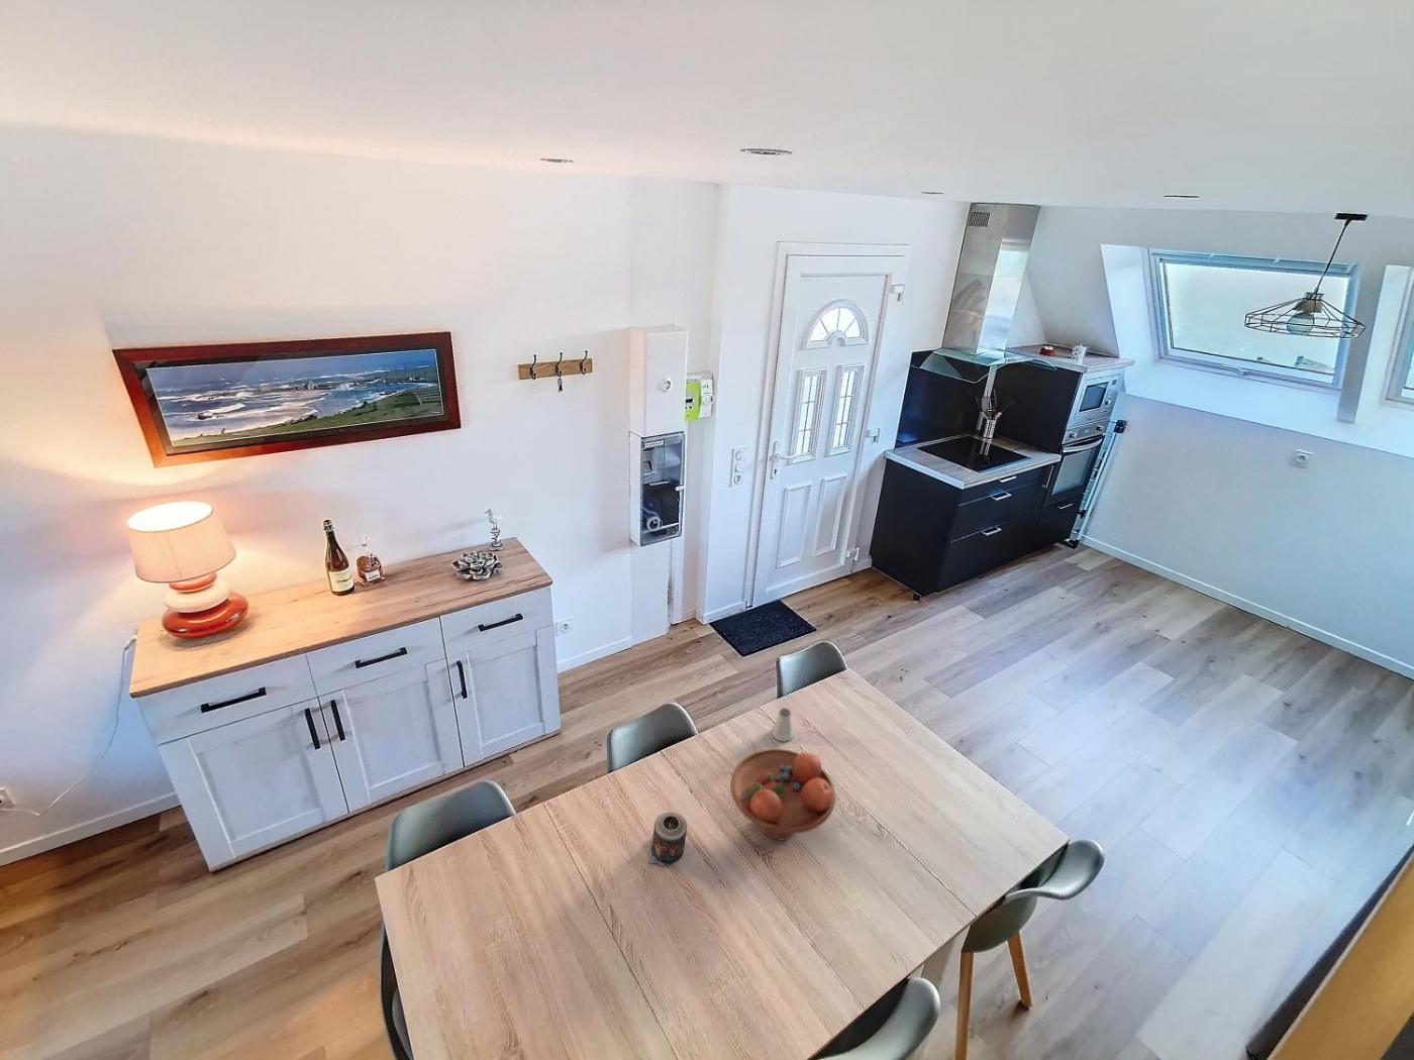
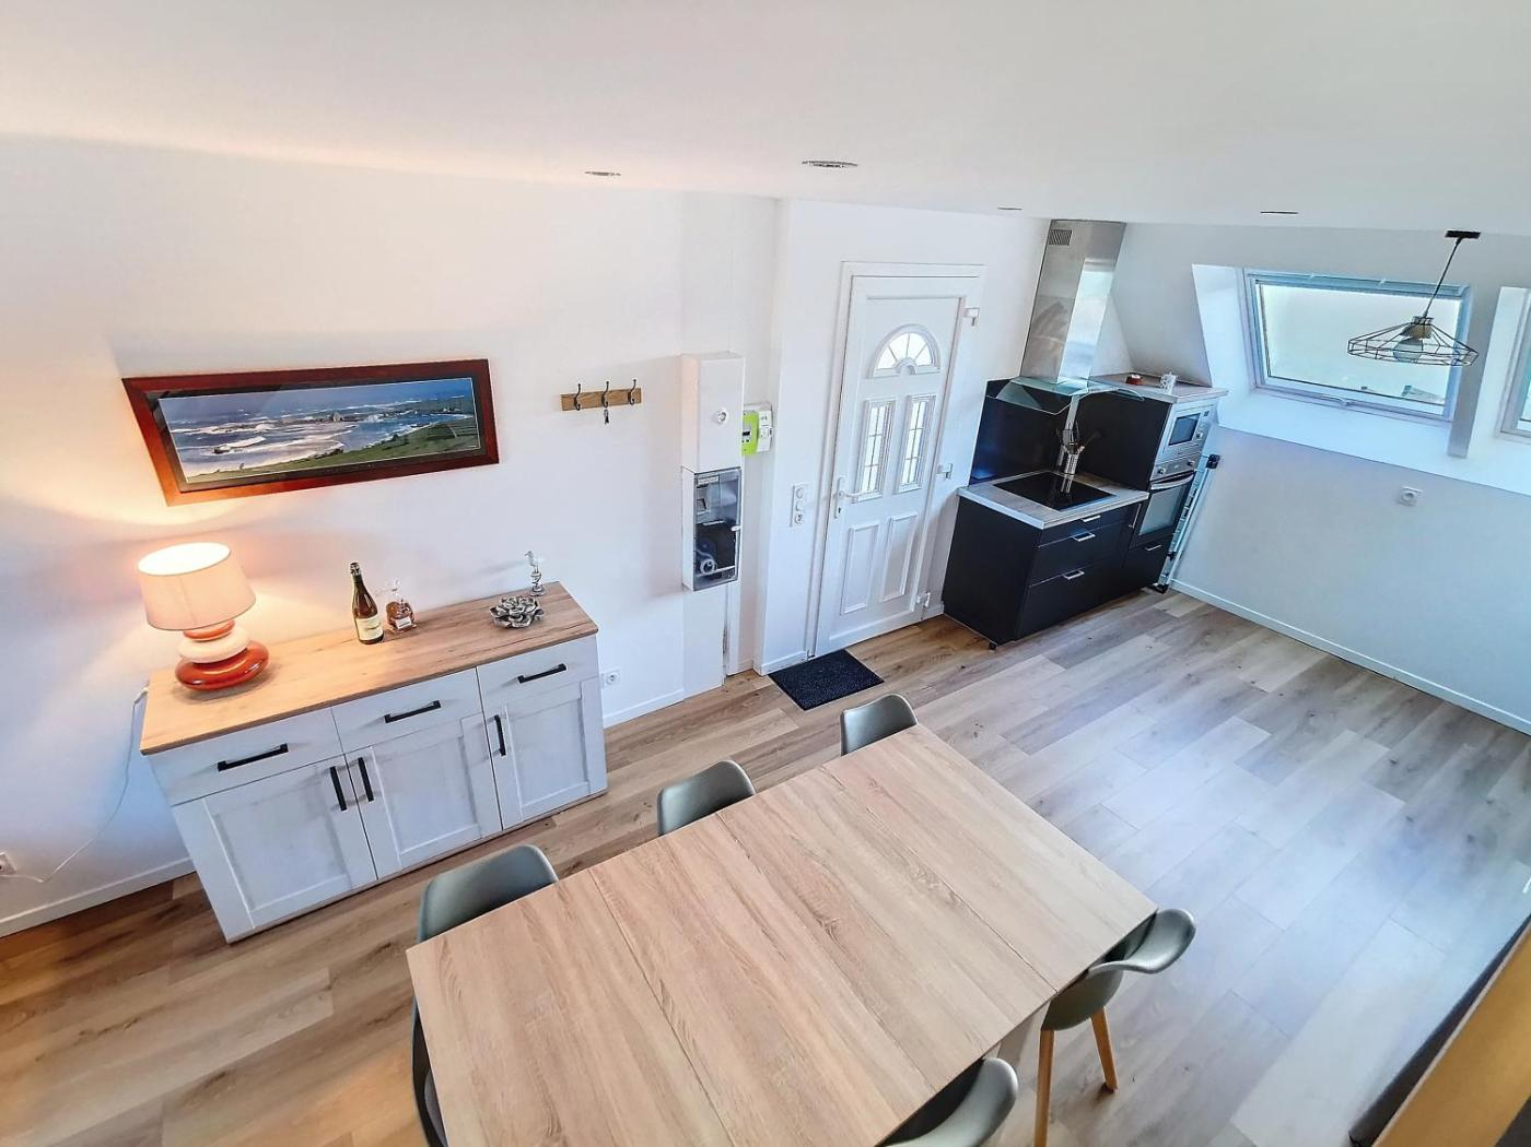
- saltshaker [770,707,794,743]
- fruit bowl [729,748,836,841]
- candle [647,811,688,866]
